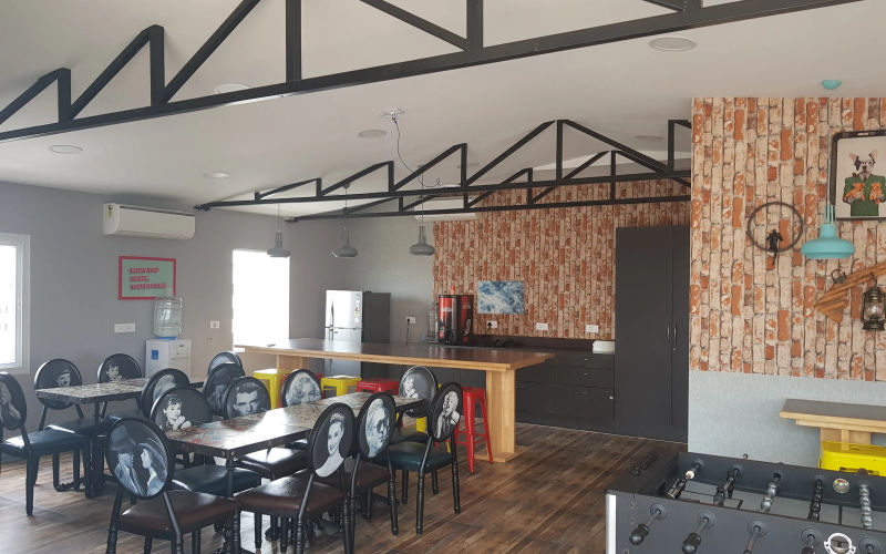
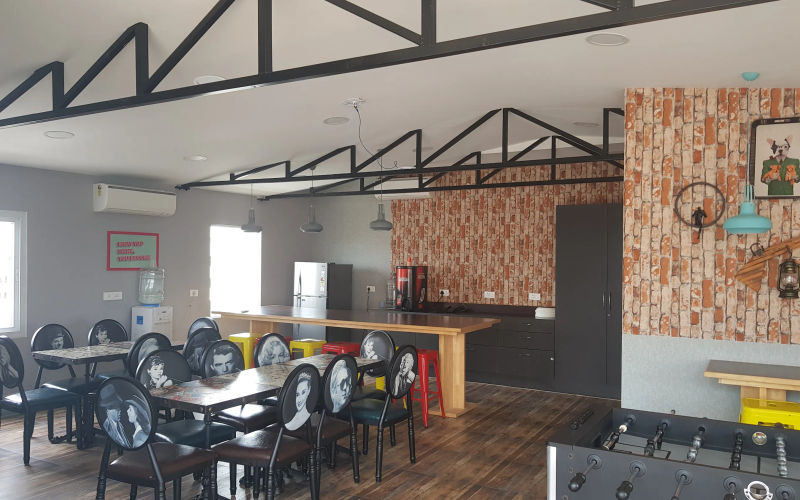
- wall art [476,280,525,316]
